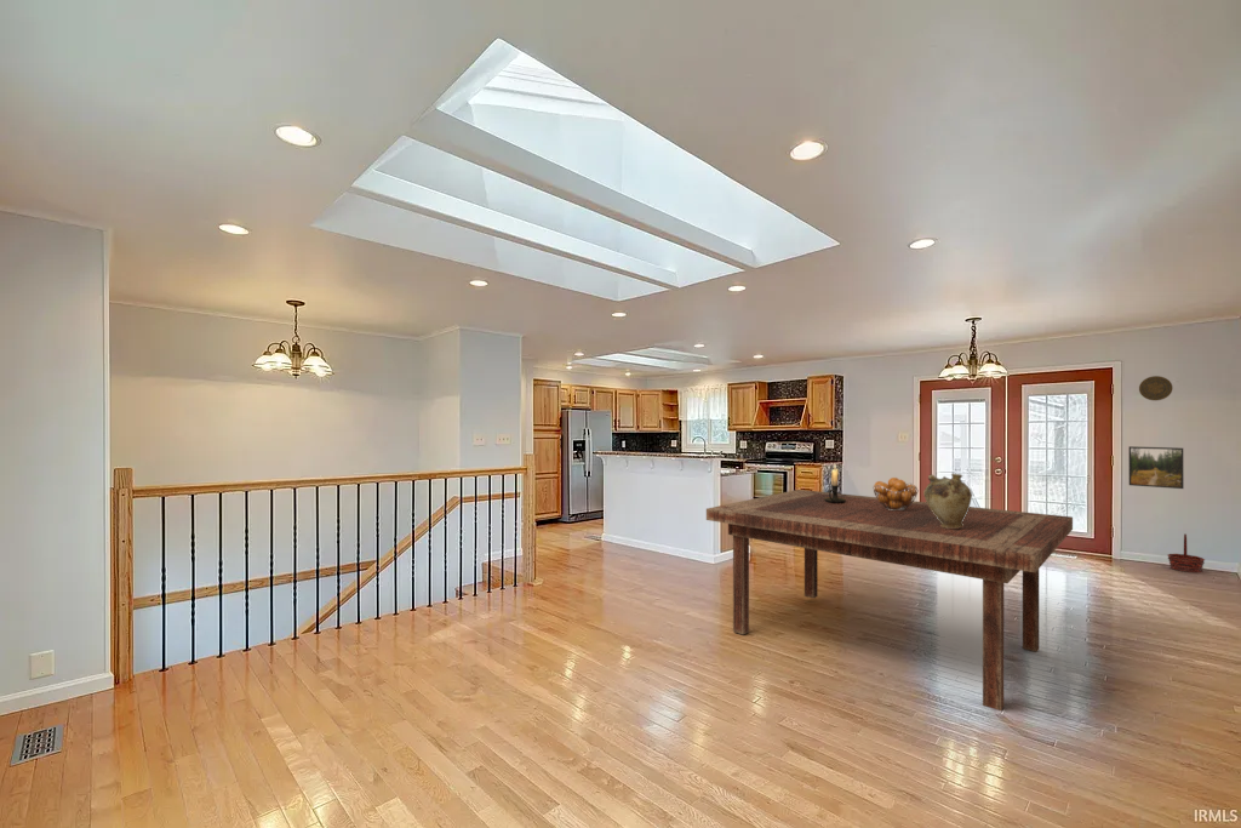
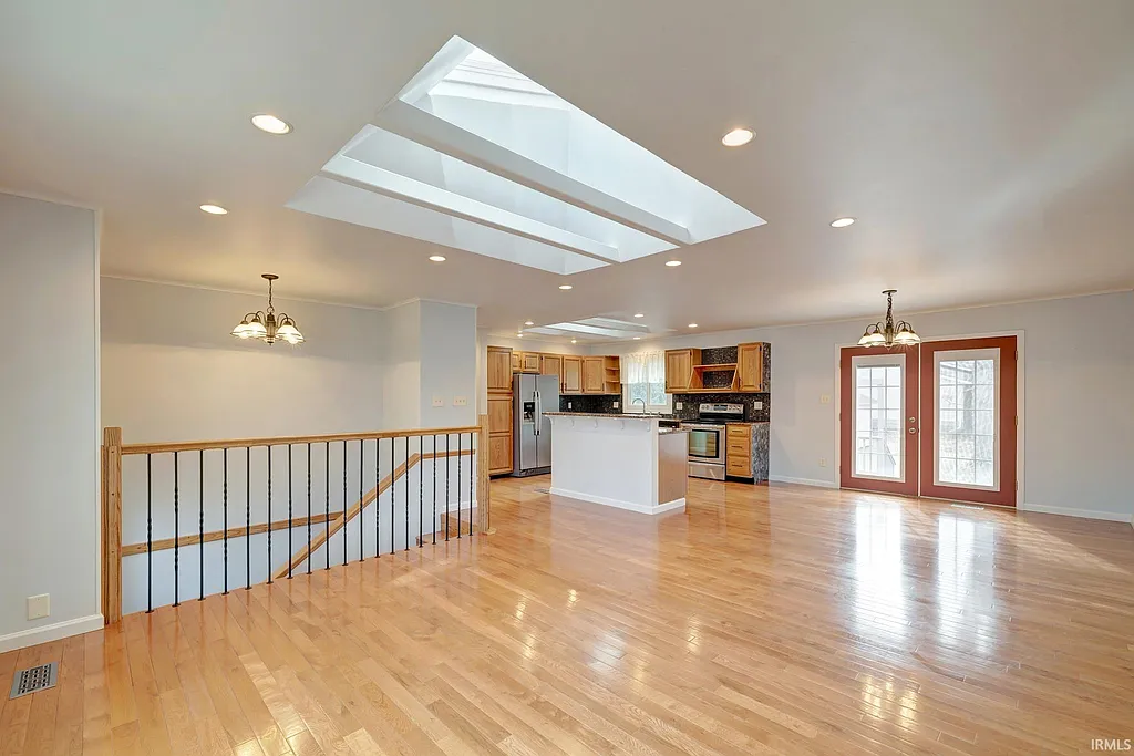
- vase [922,473,973,529]
- fruit basket [871,476,920,510]
- dining table [705,489,1074,712]
- decorative plate [1138,375,1174,401]
- candle holder [824,463,846,503]
- basket [1167,533,1206,573]
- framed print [1128,445,1185,490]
